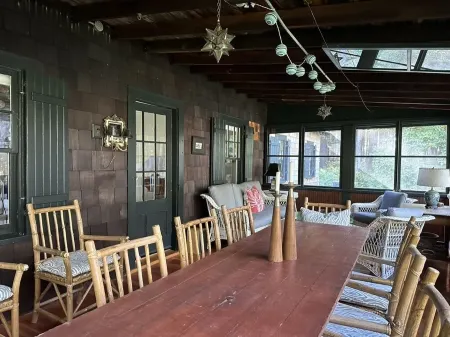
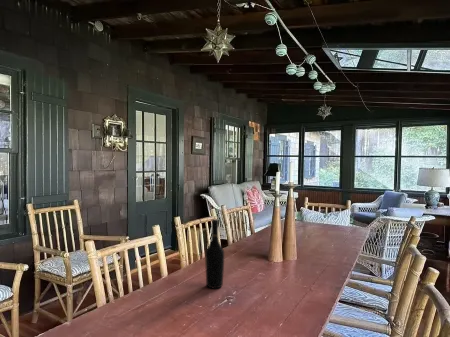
+ wine bottle [204,218,225,290]
